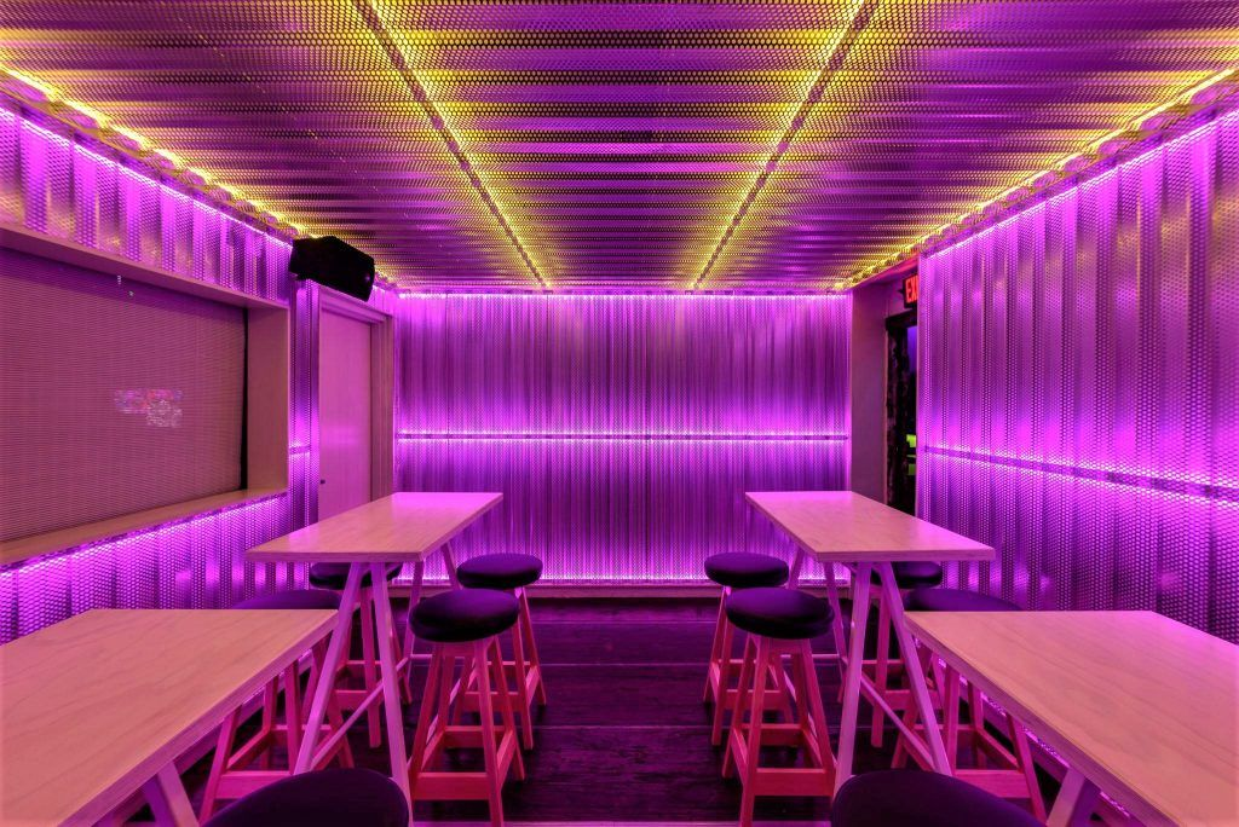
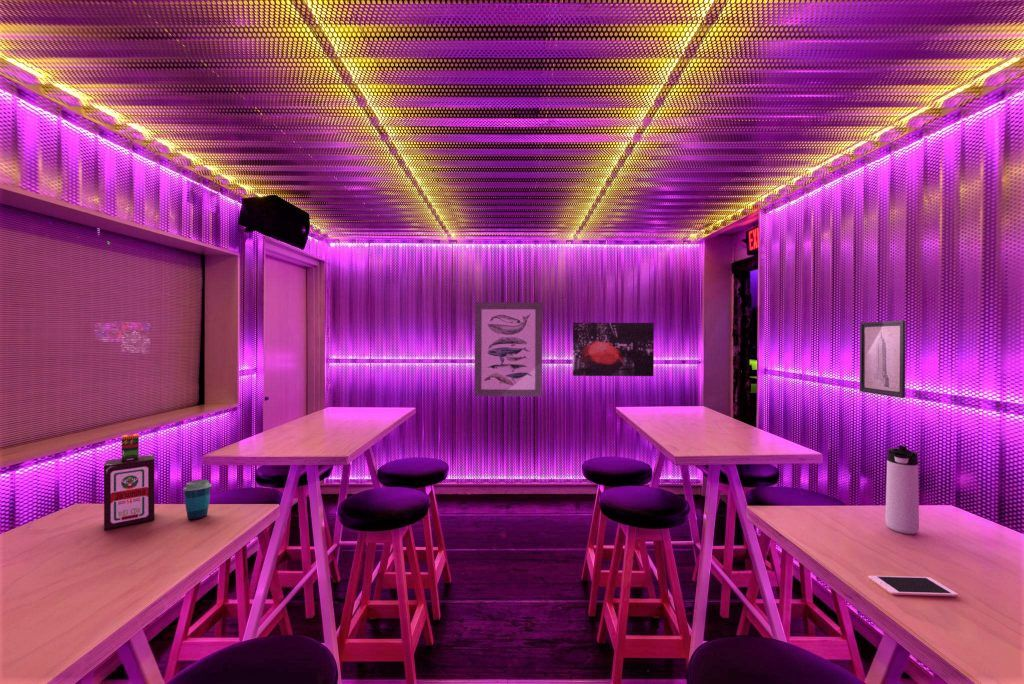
+ bottle [103,433,155,531]
+ cup [182,479,212,521]
+ wall art [572,322,655,377]
+ cell phone [867,575,959,597]
+ thermos bottle [884,445,920,535]
+ wall art [859,320,907,399]
+ wall art [474,302,543,397]
